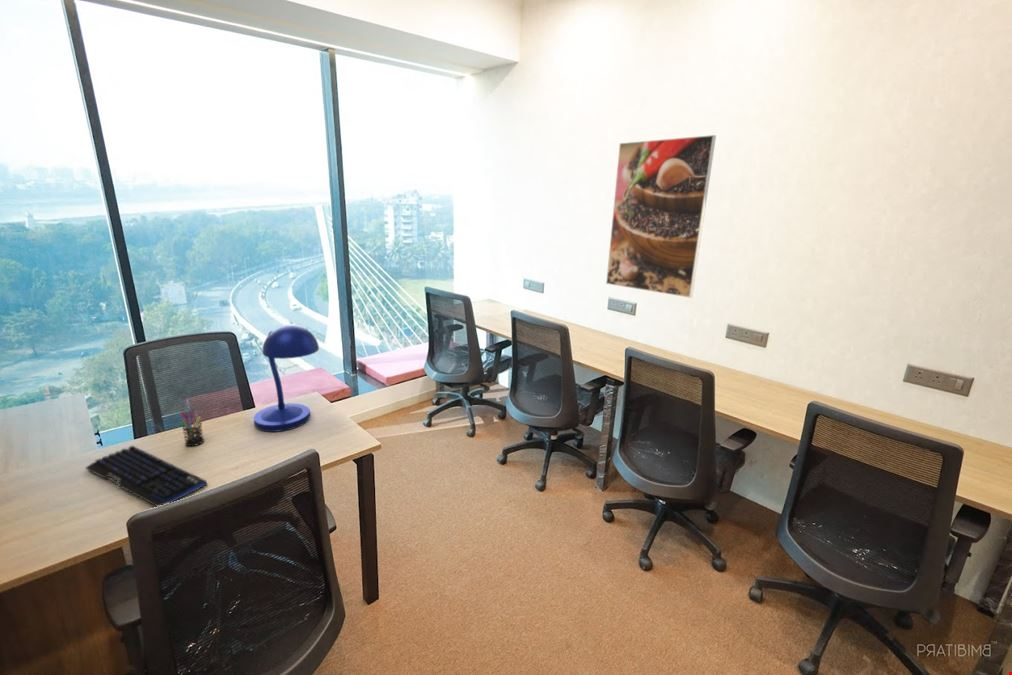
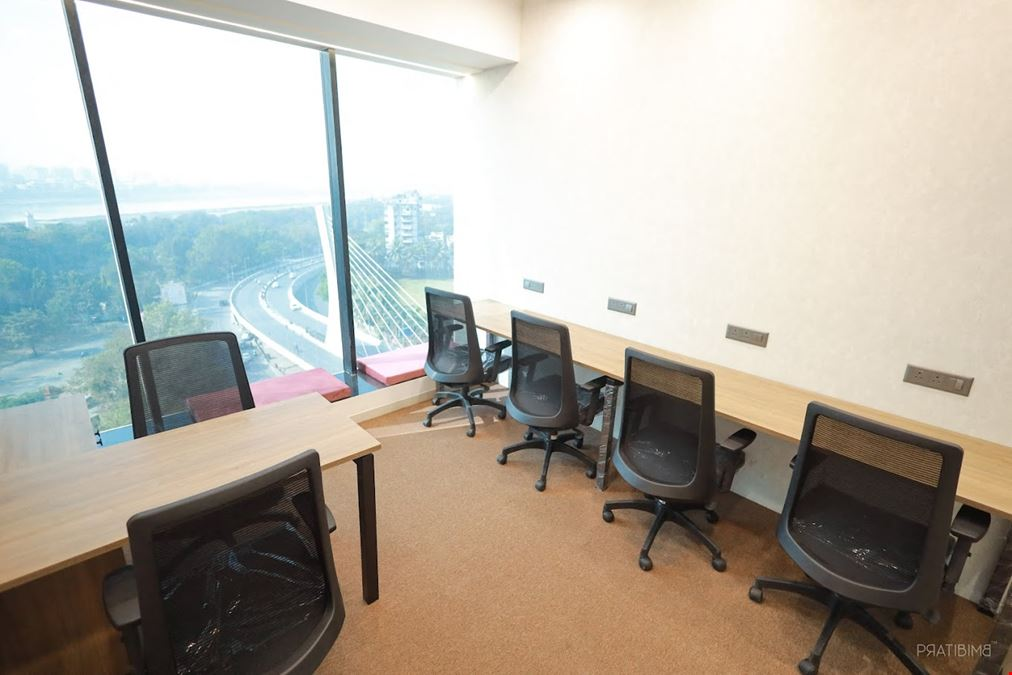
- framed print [605,134,717,299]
- keyboard [85,445,209,507]
- pen holder [179,410,205,447]
- desk lamp [252,324,320,433]
